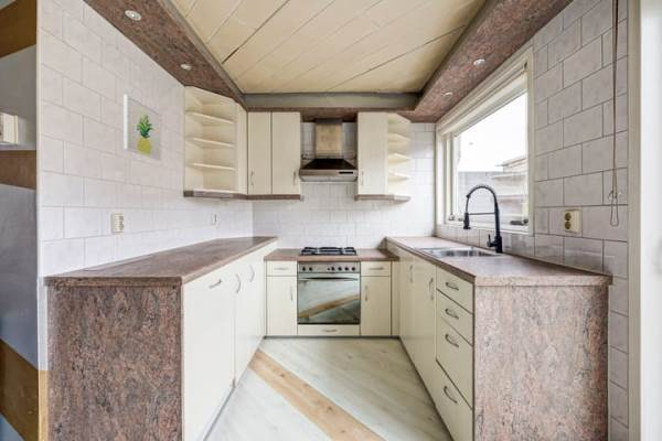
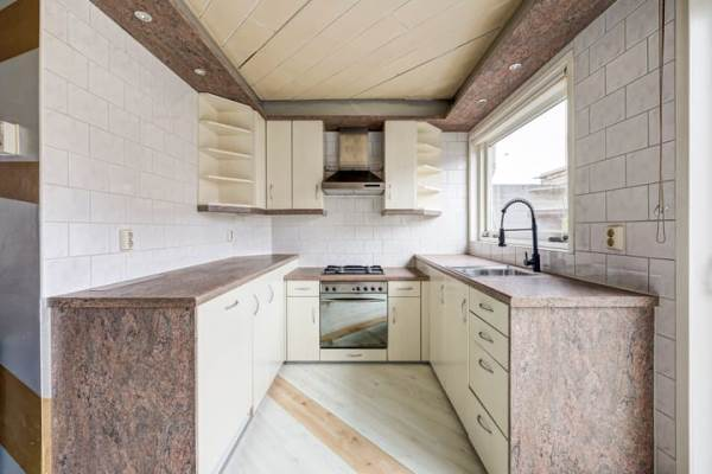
- wall art [122,94,162,161]
